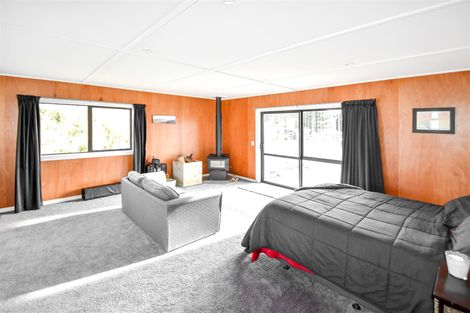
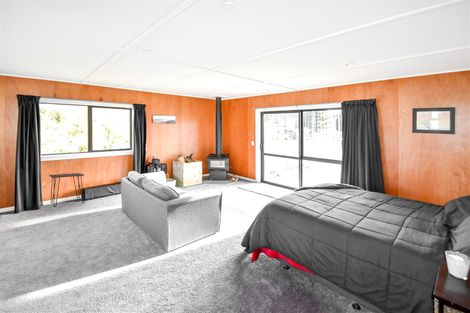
+ desk [48,172,85,208]
